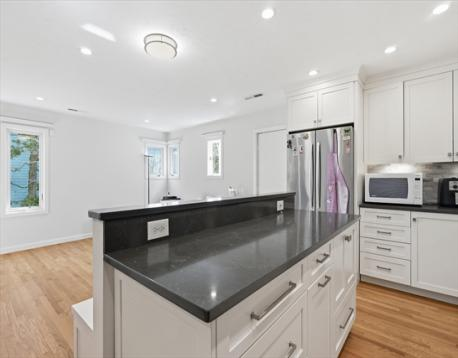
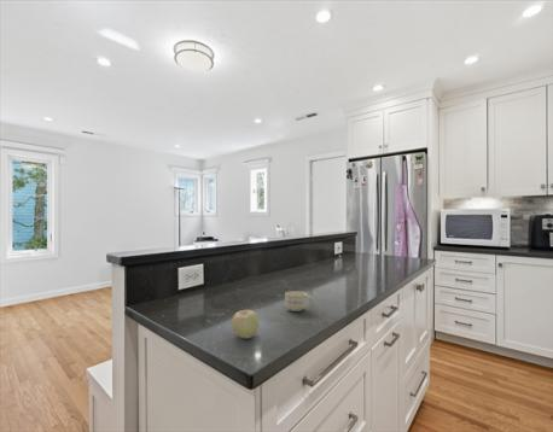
+ fruit [231,307,260,339]
+ cup [284,290,314,313]
